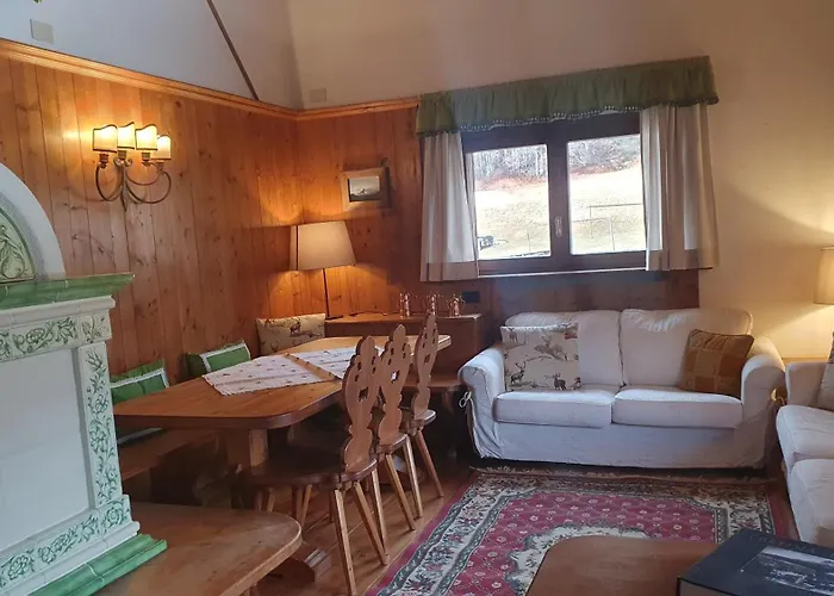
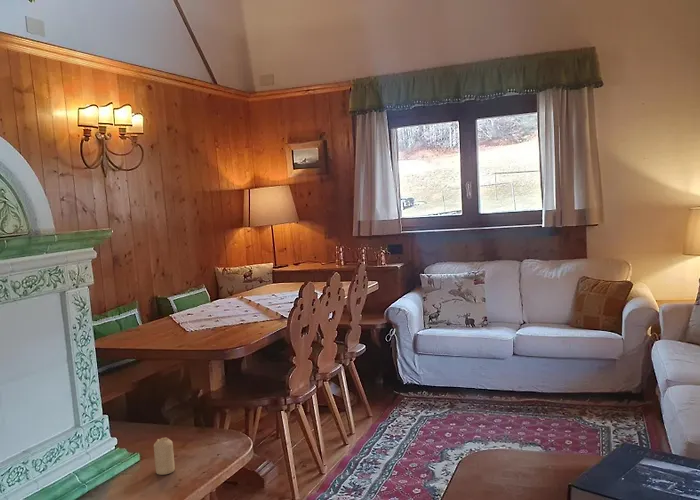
+ candle [153,436,176,476]
